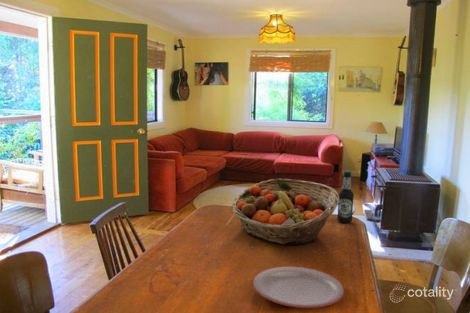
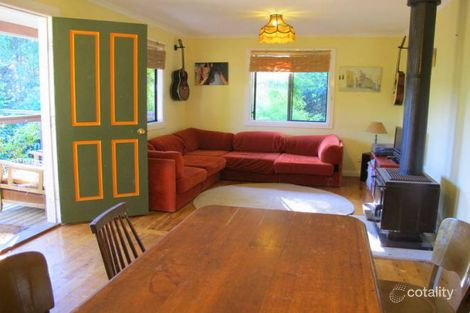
- fruit basket [231,178,339,245]
- bottle [336,170,355,224]
- plate [252,266,345,309]
